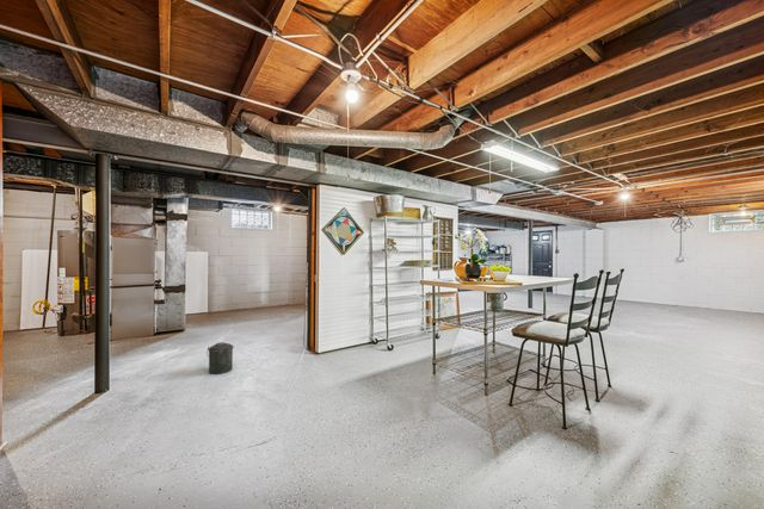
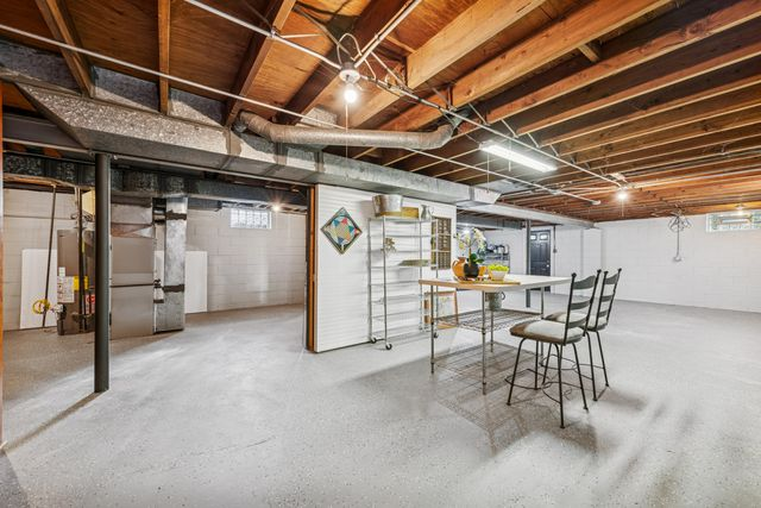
- canister [205,341,235,375]
